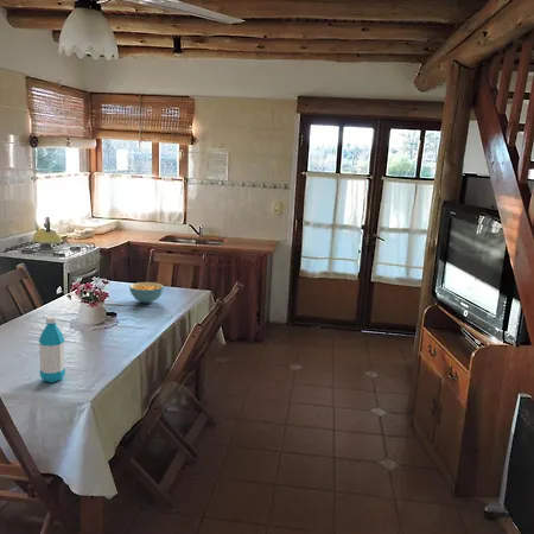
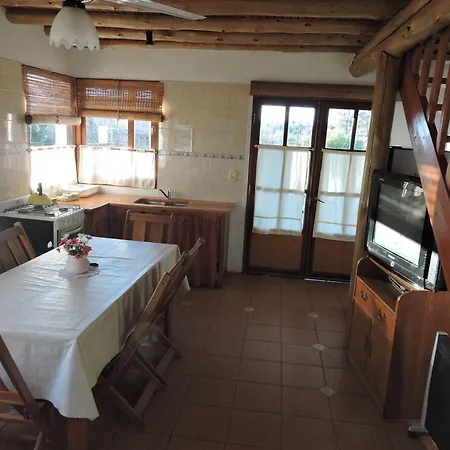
- cereal bowl [128,281,165,305]
- water bottle [38,316,66,383]
